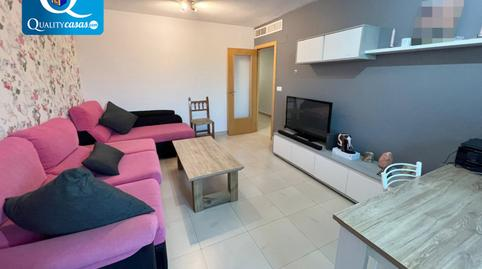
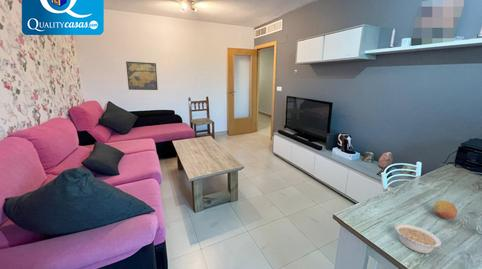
+ fruit [433,200,458,220]
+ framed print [125,61,159,91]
+ legume [394,223,443,255]
